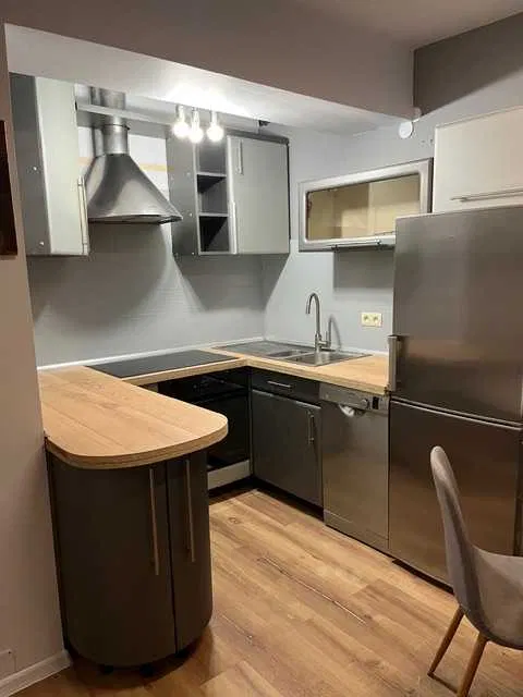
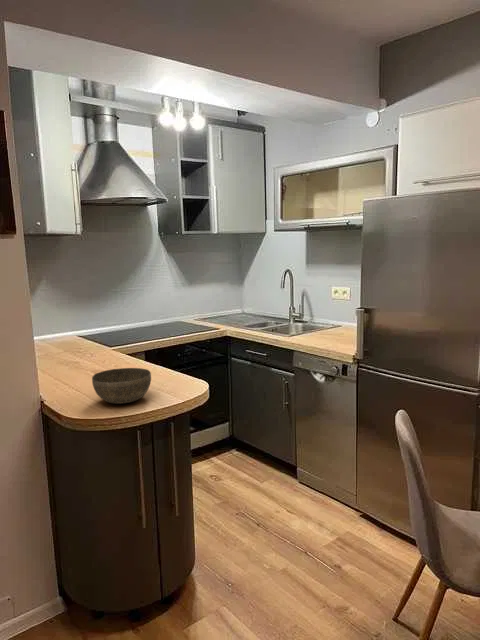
+ bowl [91,367,152,405]
